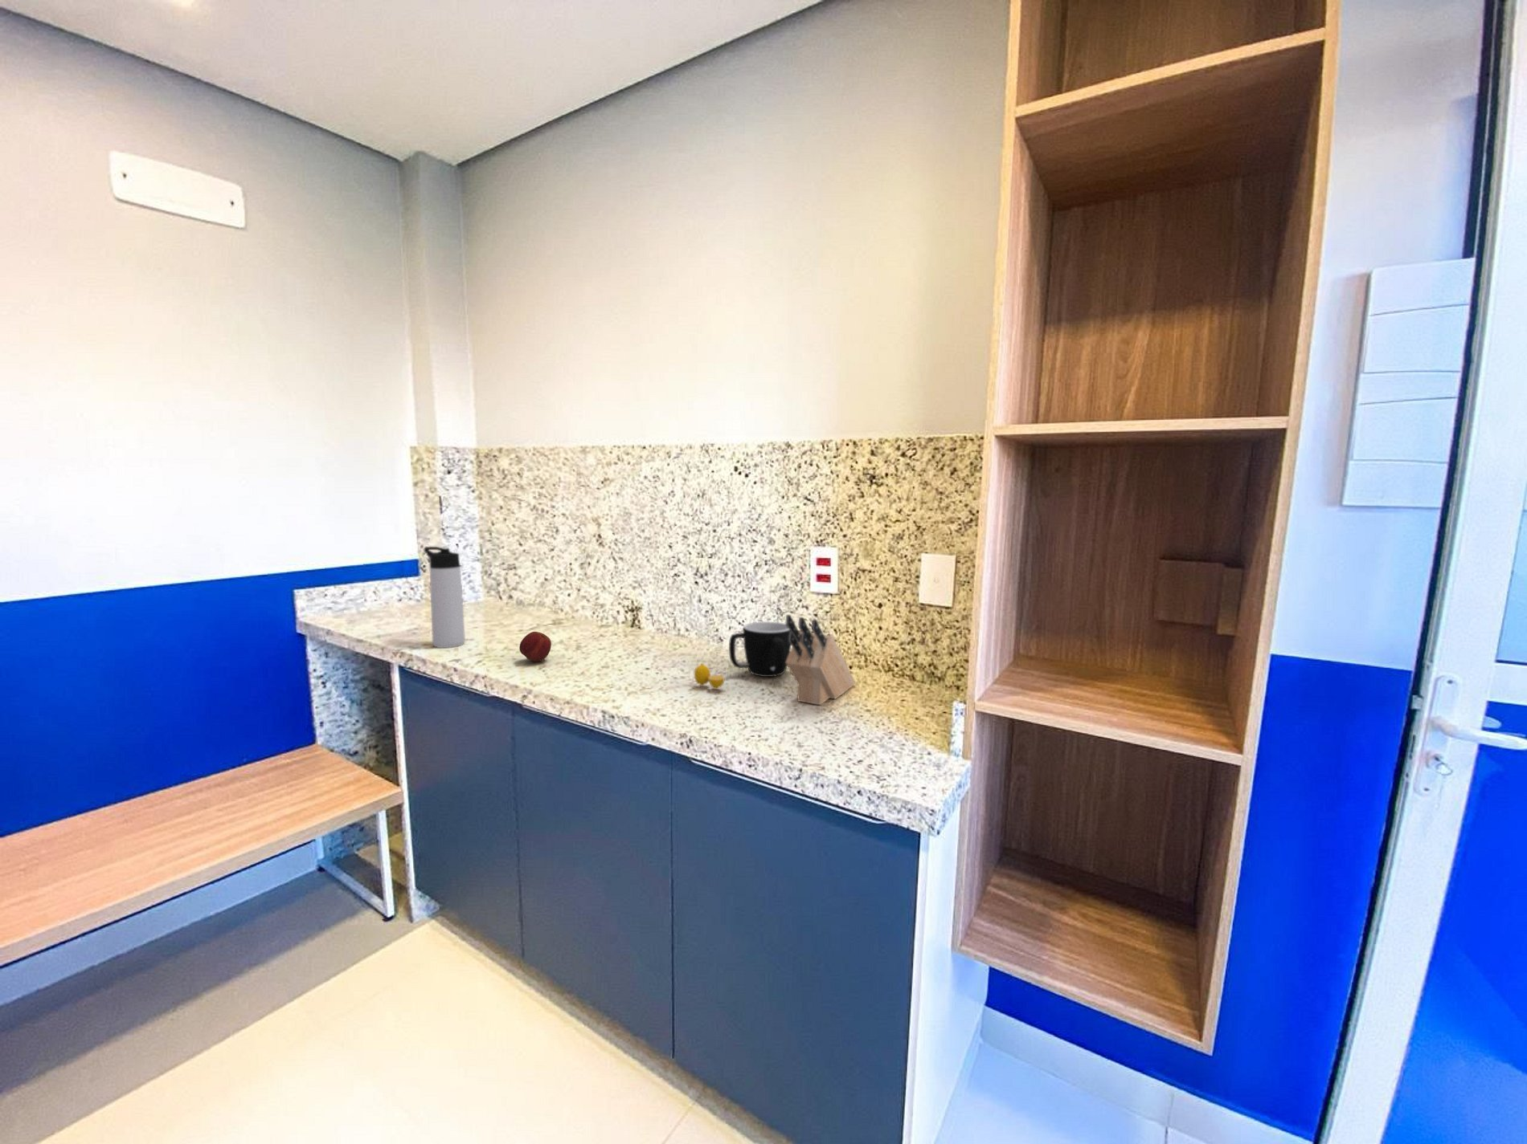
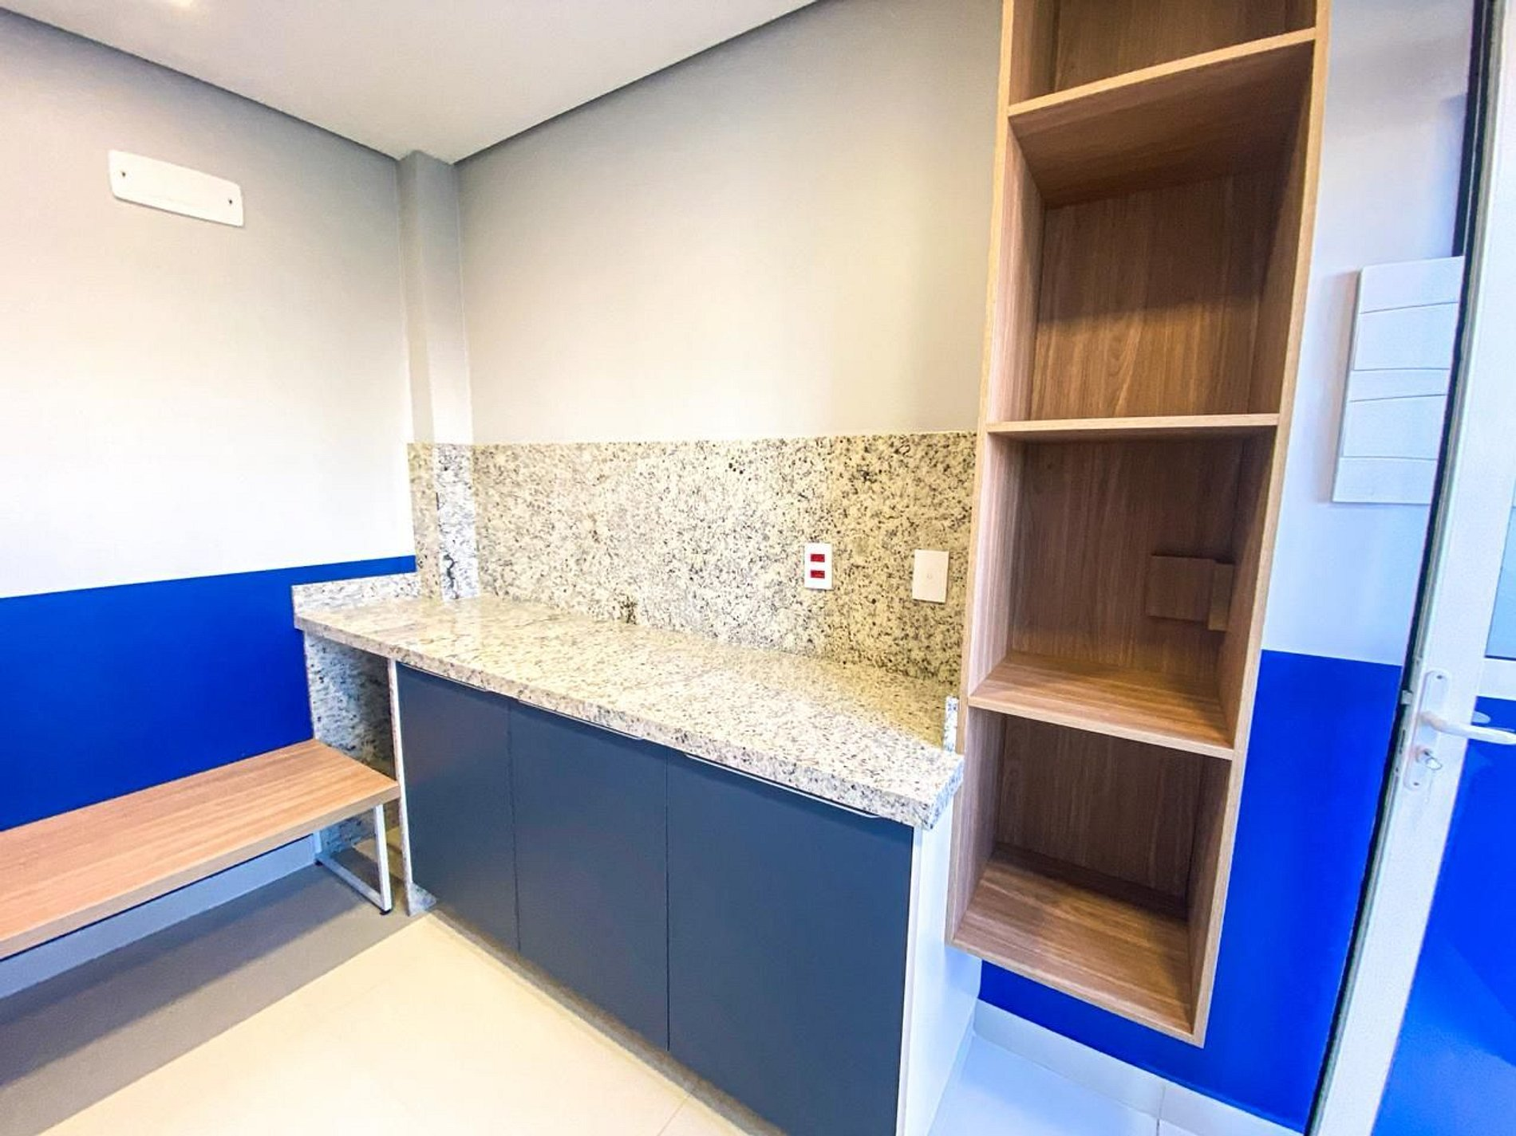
- lemon [694,662,726,691]
- knife block [785,613,856,705]
- thermos bottle [423,546,467,649]
- apple [518,631,552,662]
- mug [729,620,801,678]
